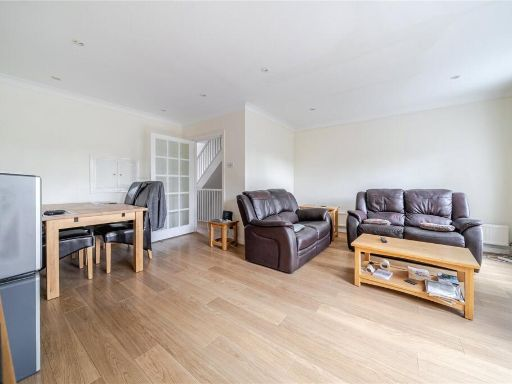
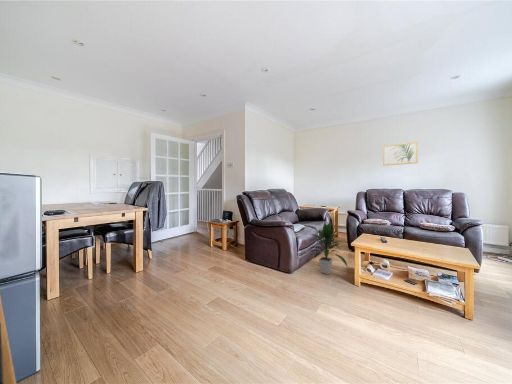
+ wall art [382,141,419,167]
+ indoor plant [308,221,349,275]
